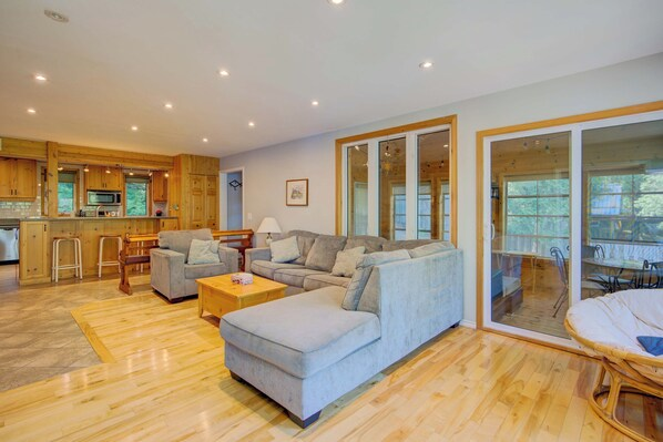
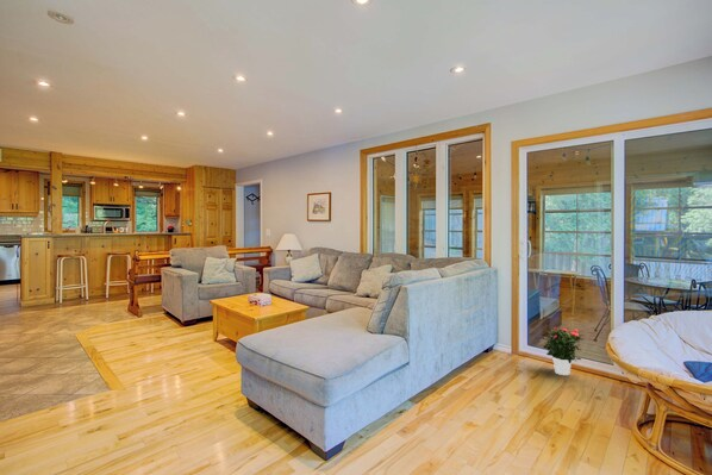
+ potted flower [542,326,586,376]
